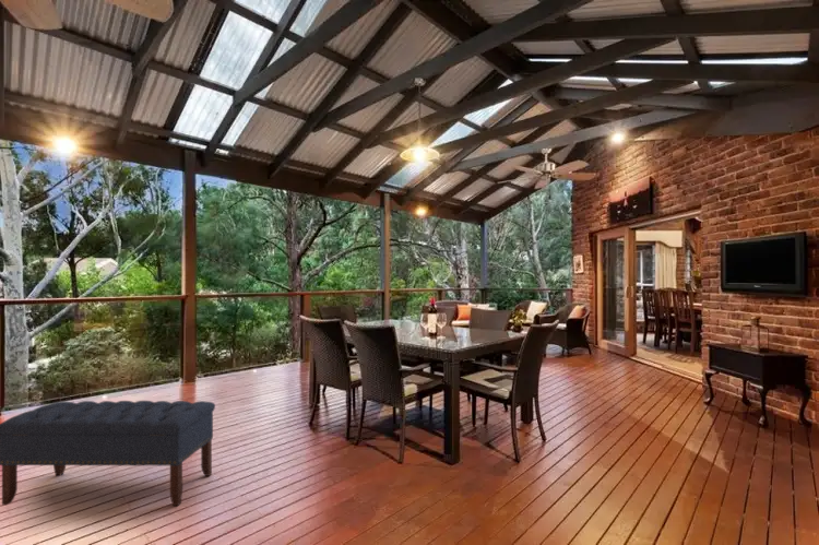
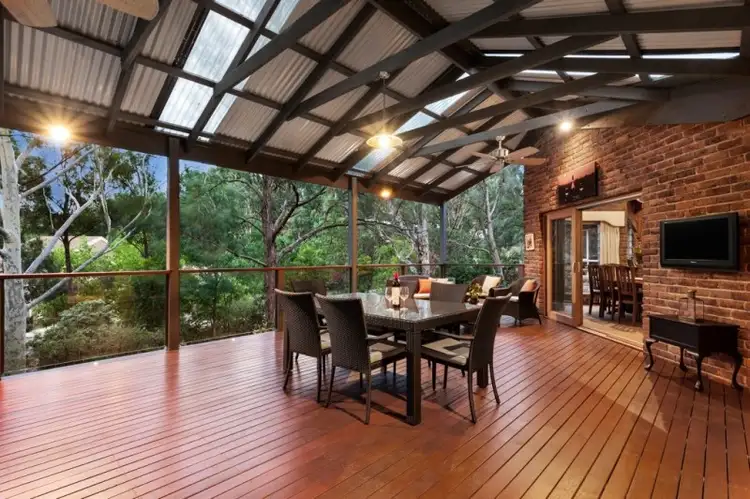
- bench [0,400,216,507]
